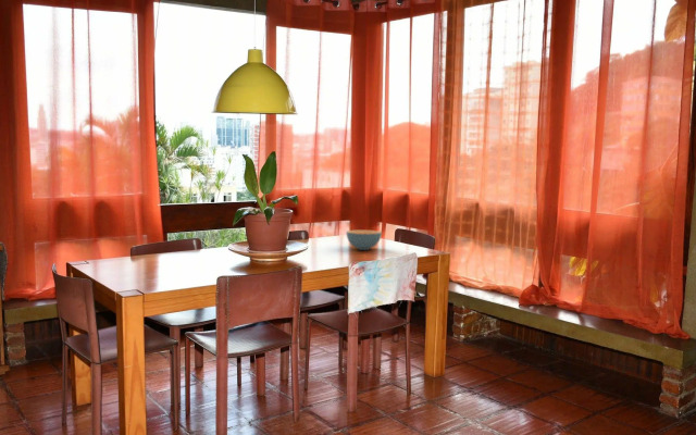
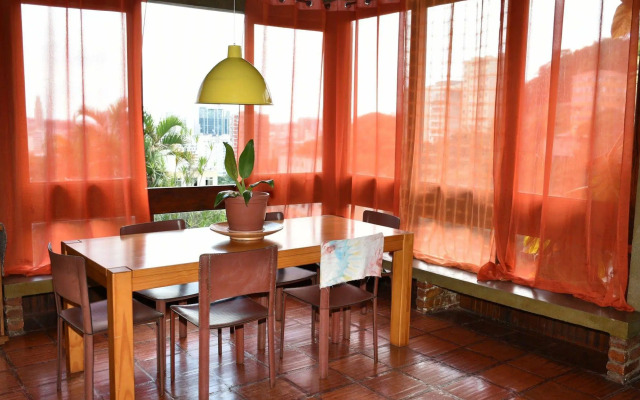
- cereal bowl [345,228,383,251]
